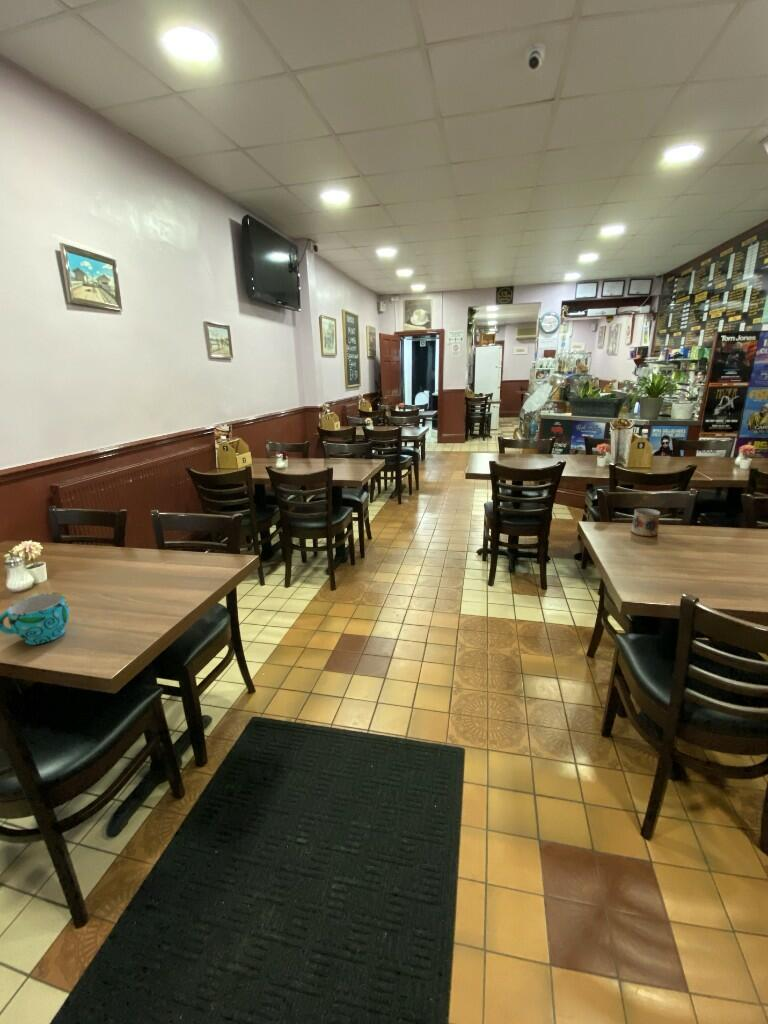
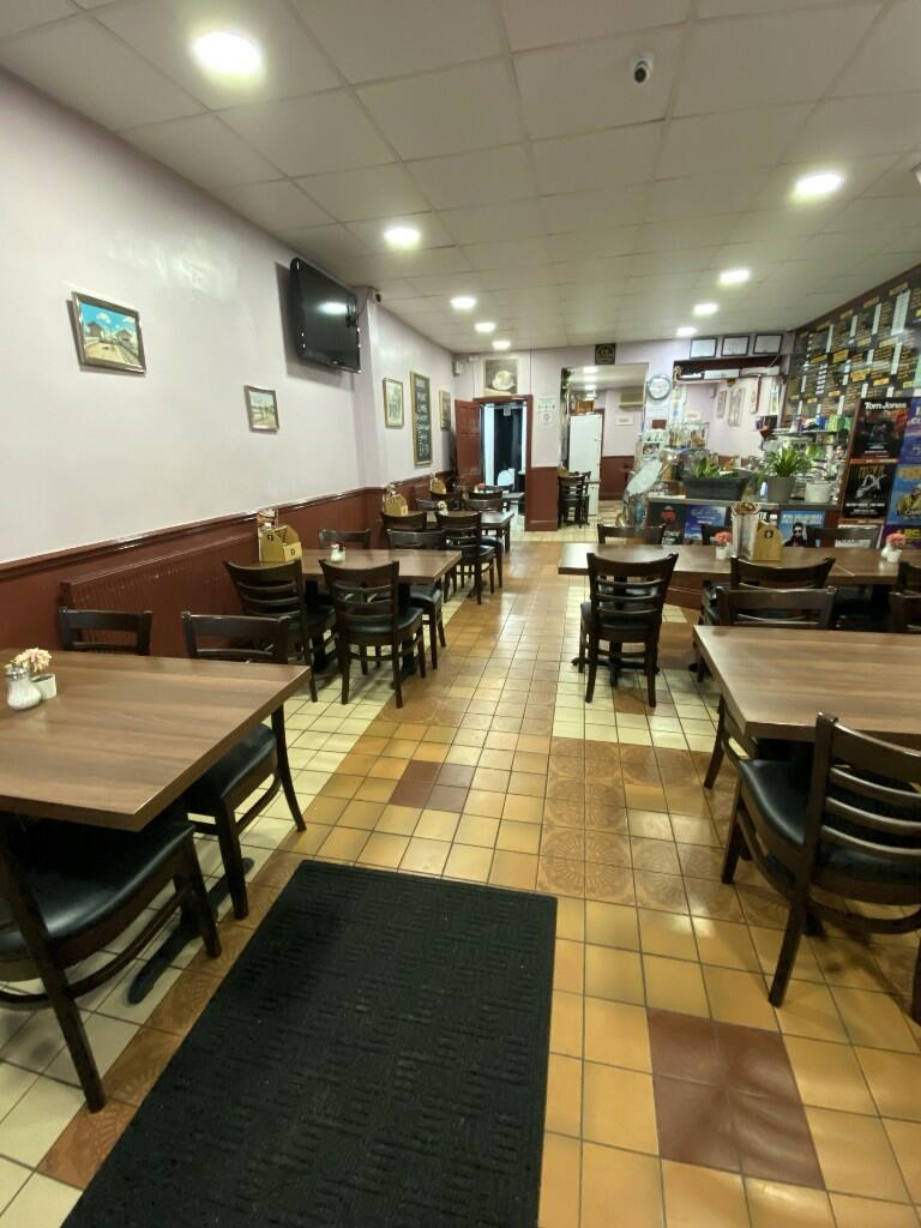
- cup [0,592,71,646]
- mug [630,507,661,537]
